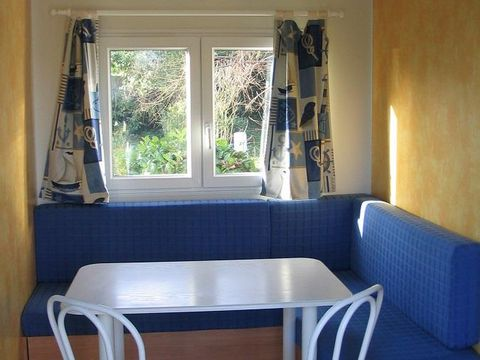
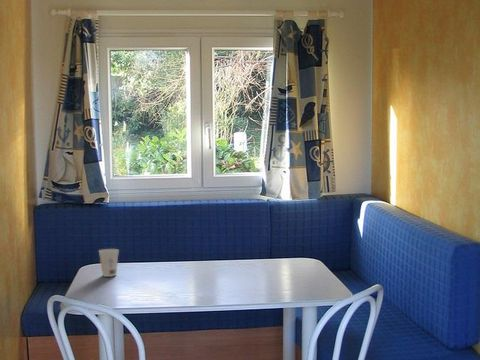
+ cup [98,248,120,278]
